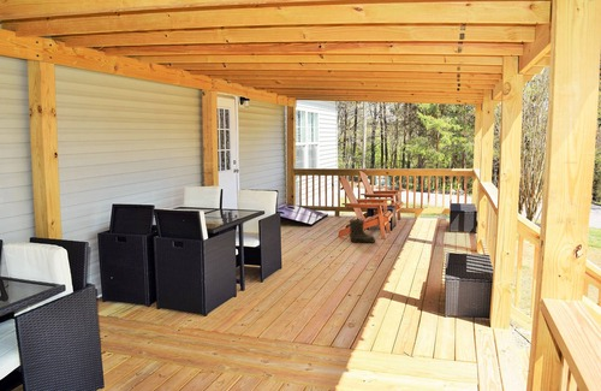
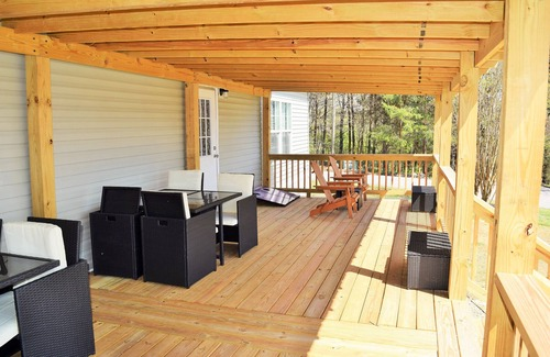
- boots [349,218,376,244]
